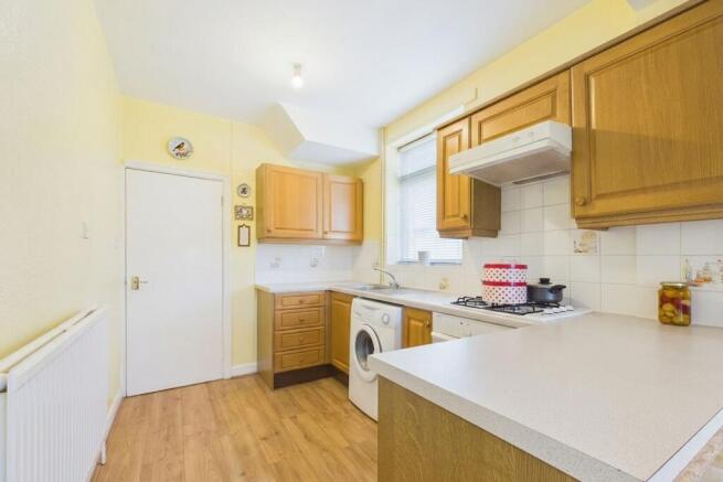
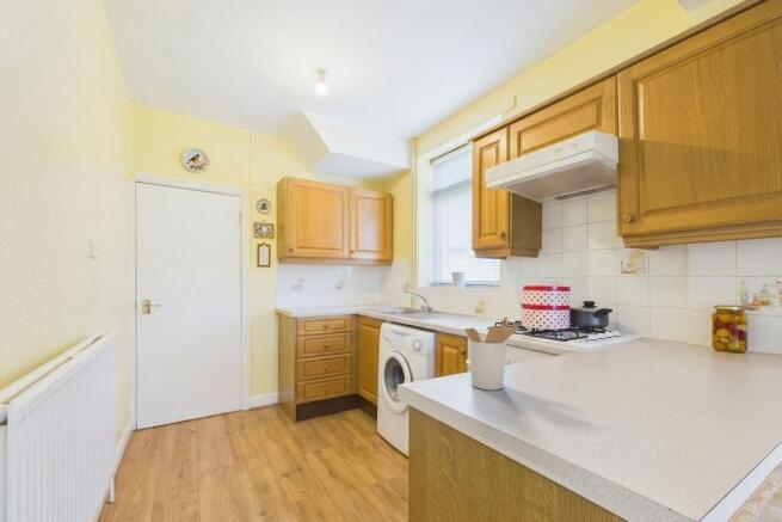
+ utensil holder [463,315,519,392]
